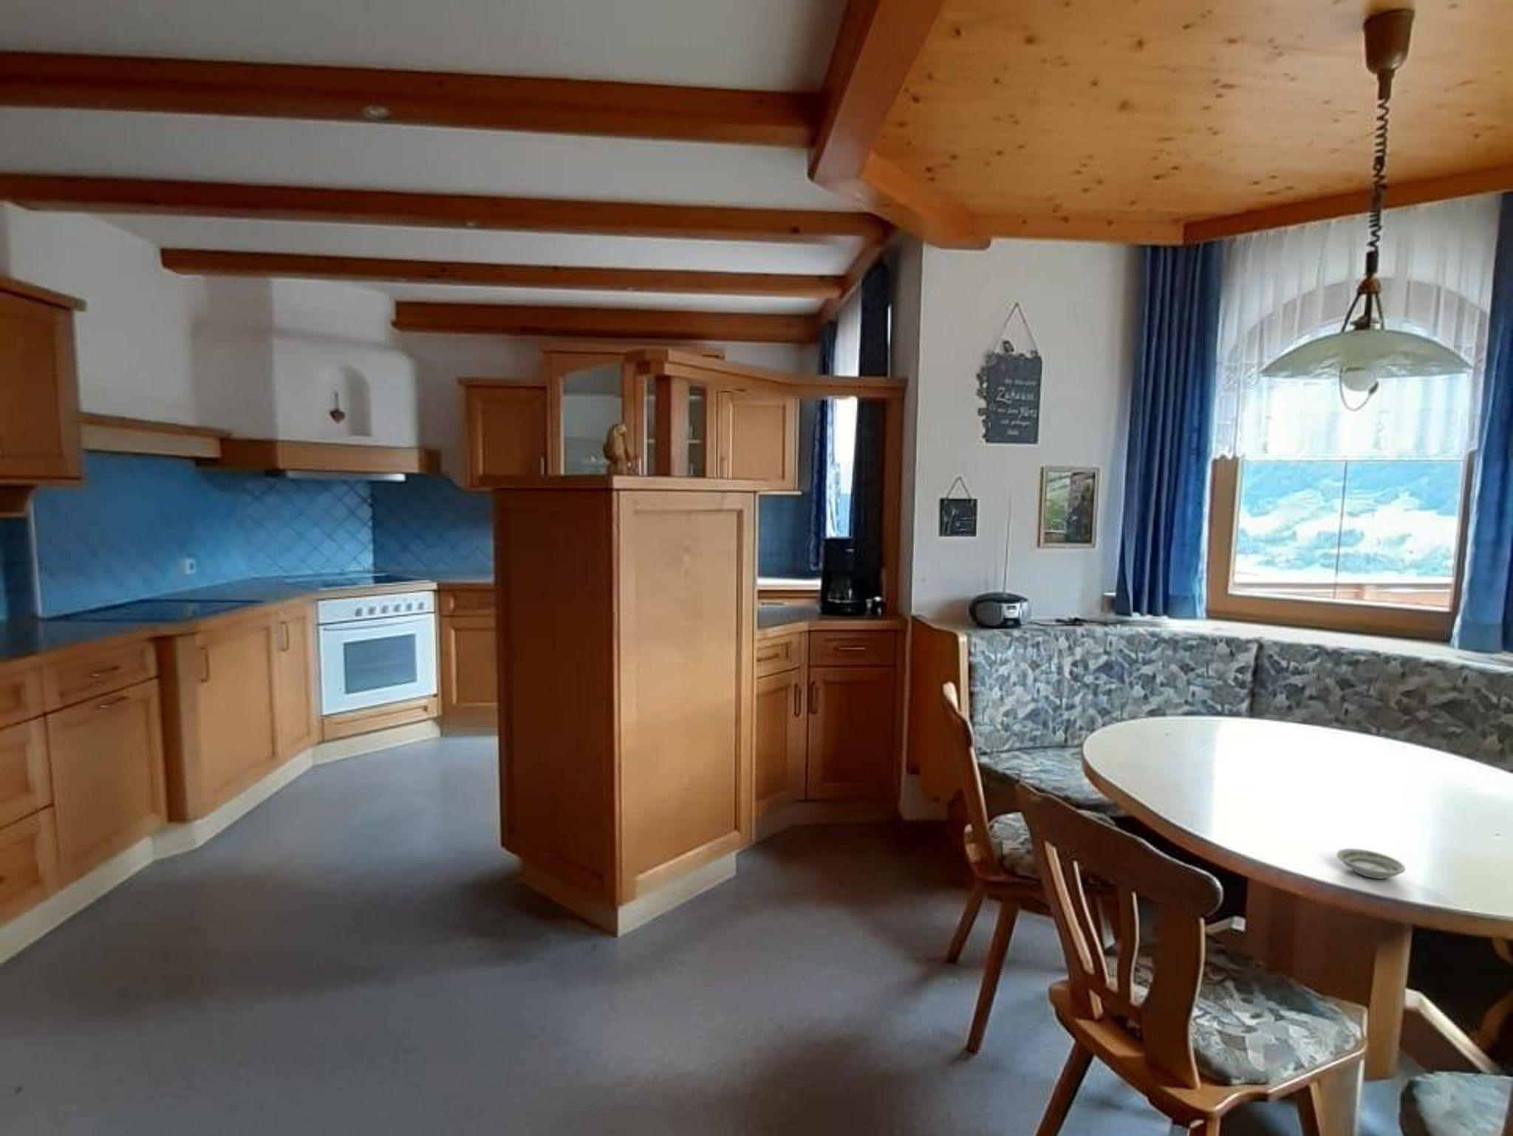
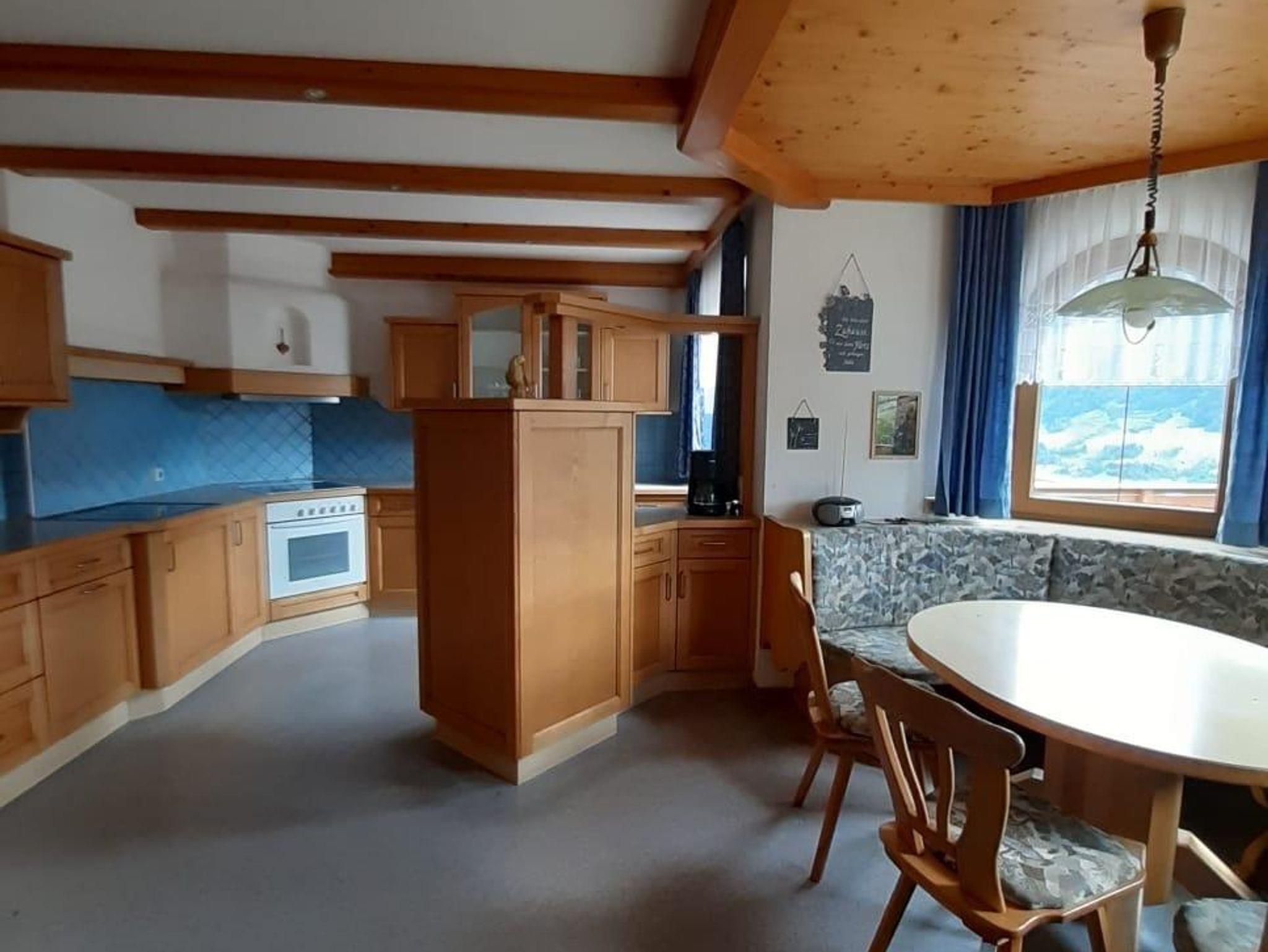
- saucer [1336,848,1406,879]
